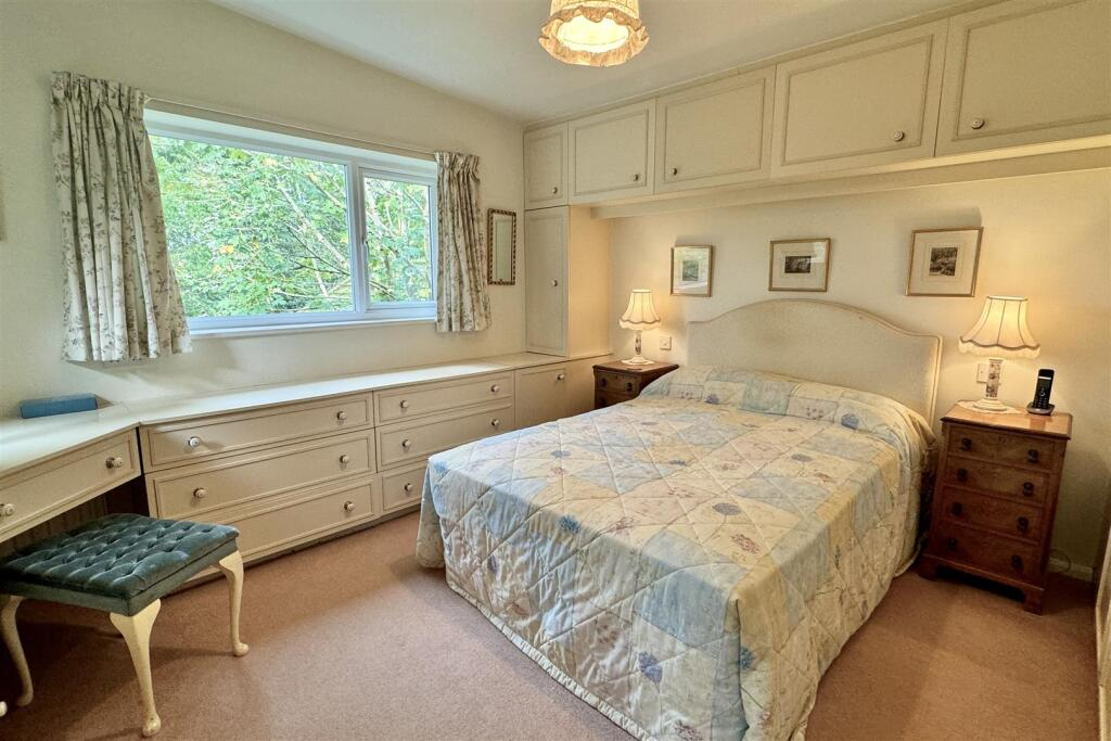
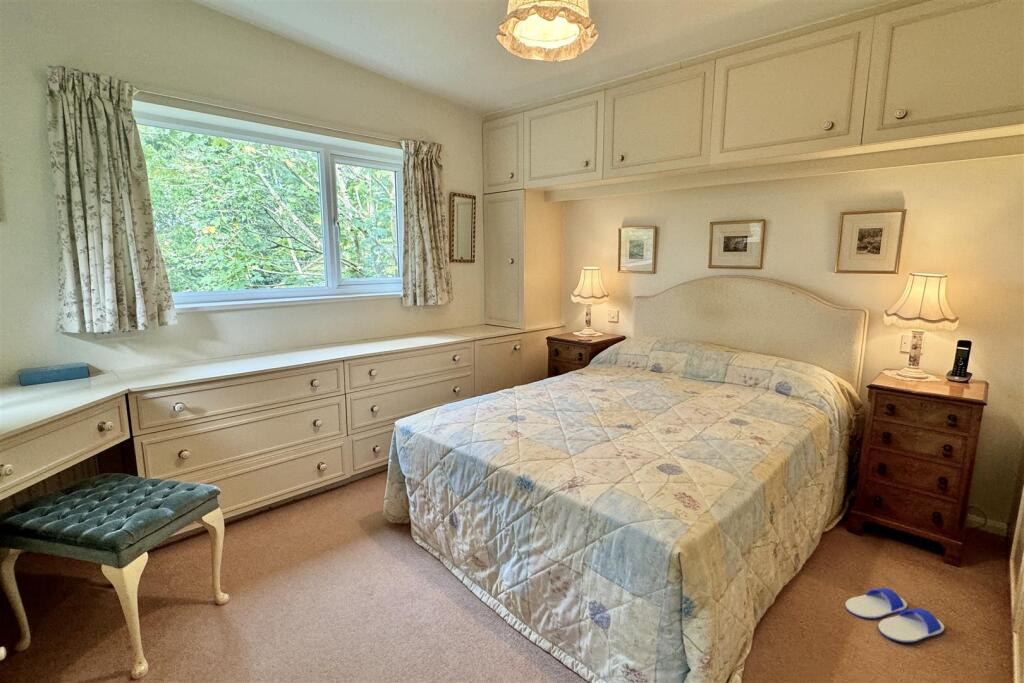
+ flip-flop [844,587,945,644]
